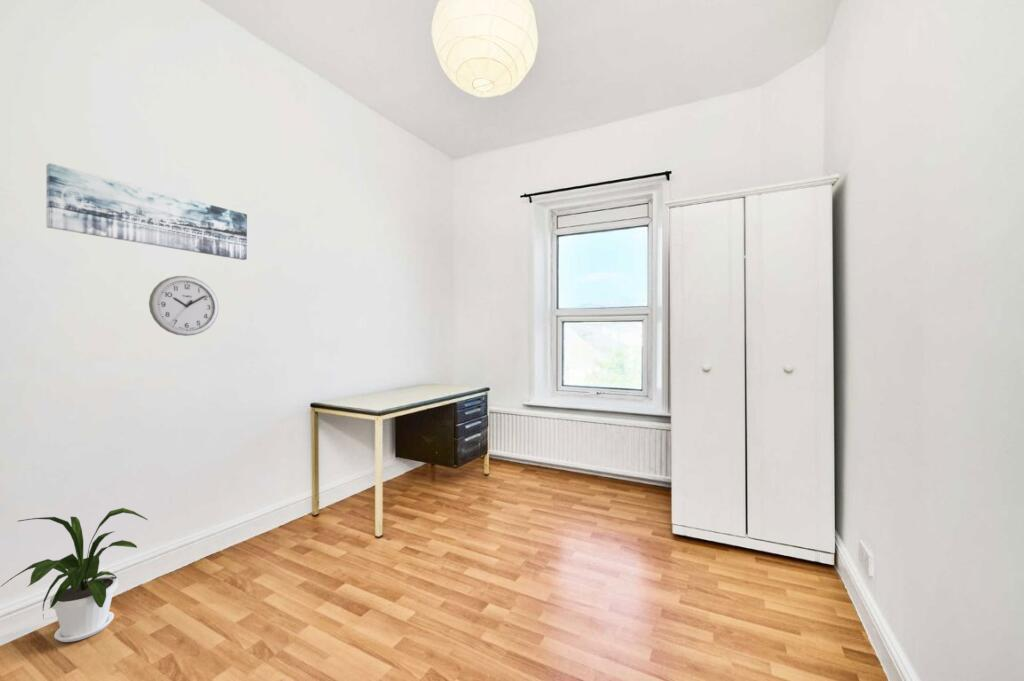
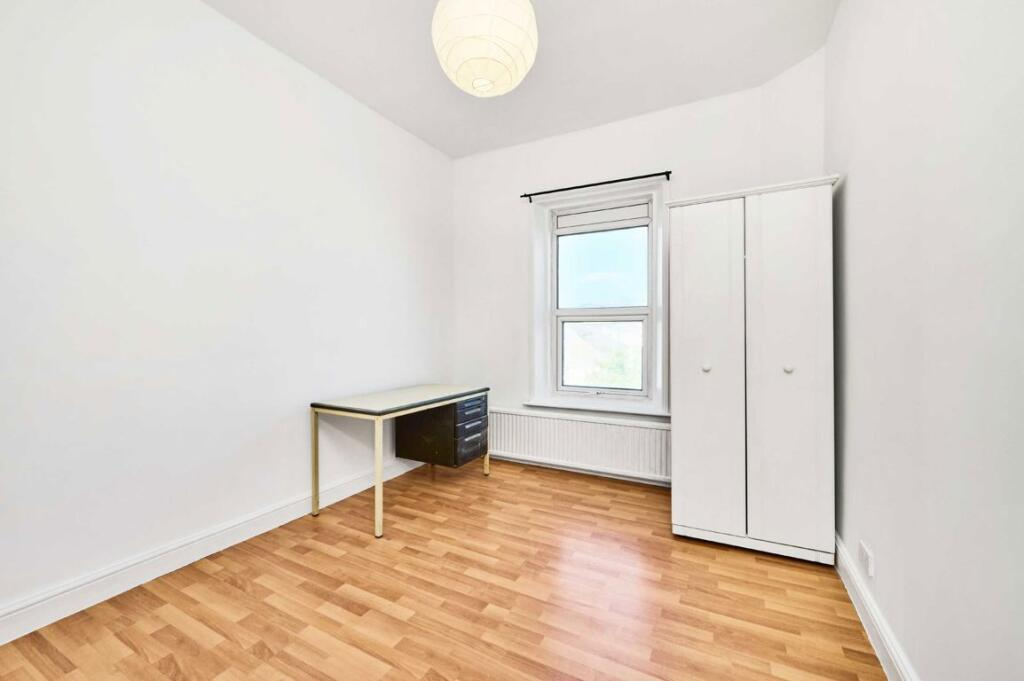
- wall art [45,162,248,261]
- house plant [0,507,149,643]
- wall clock [148,275,220,337]
